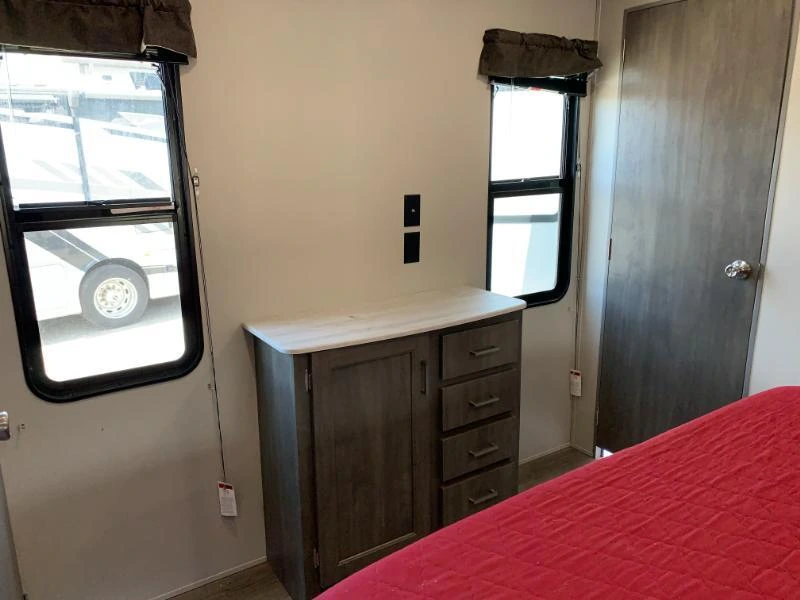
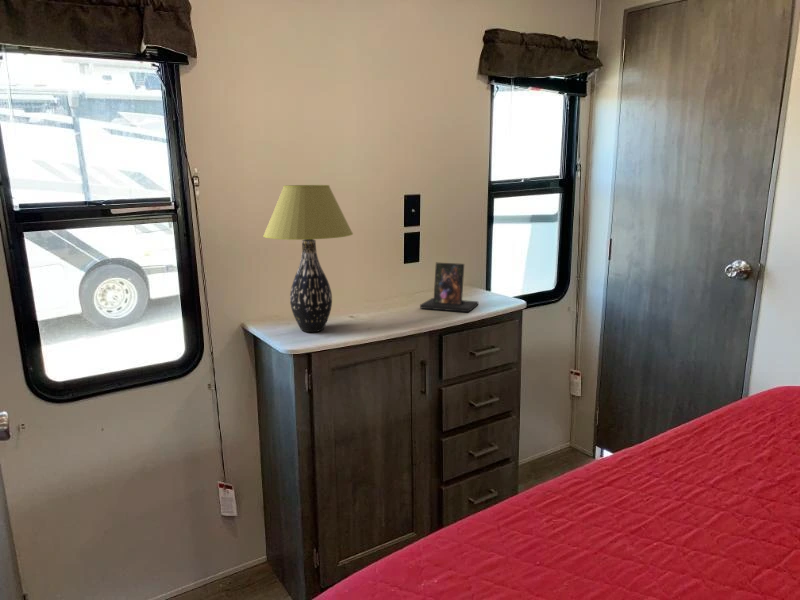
+ table lamp [262,184,354,333]
+ photo frame [419,262,479,313]
